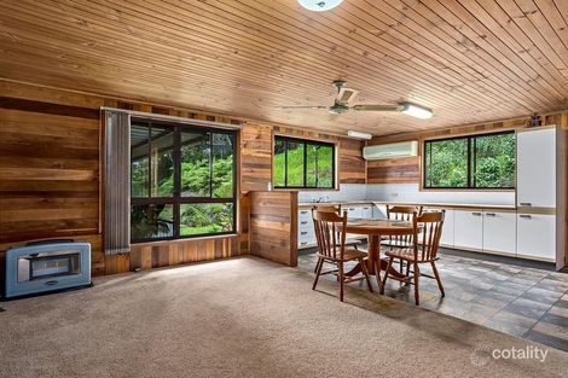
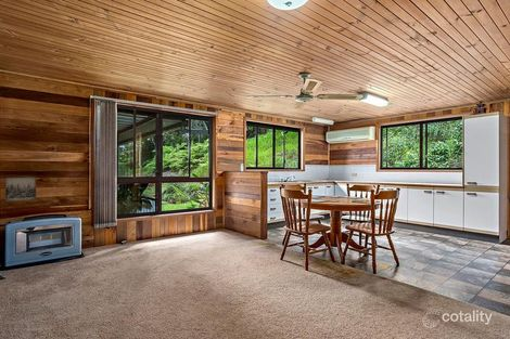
+ wall art [4,177,37,203]
